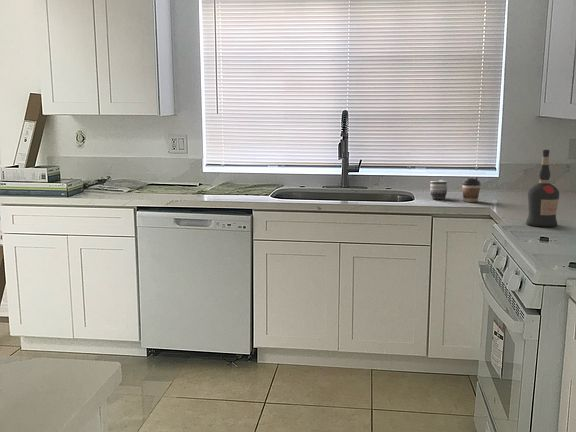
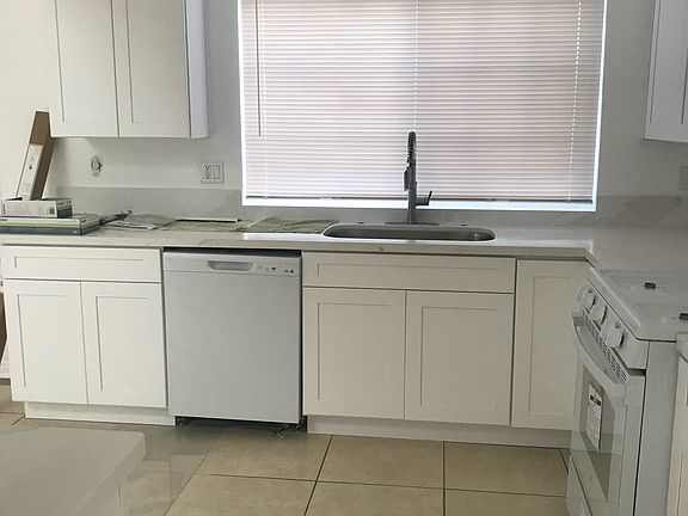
- coffee cup [461,176,482,203]
- liquor bottle [525,149,560,228]
- mug [429,179,448,200]
